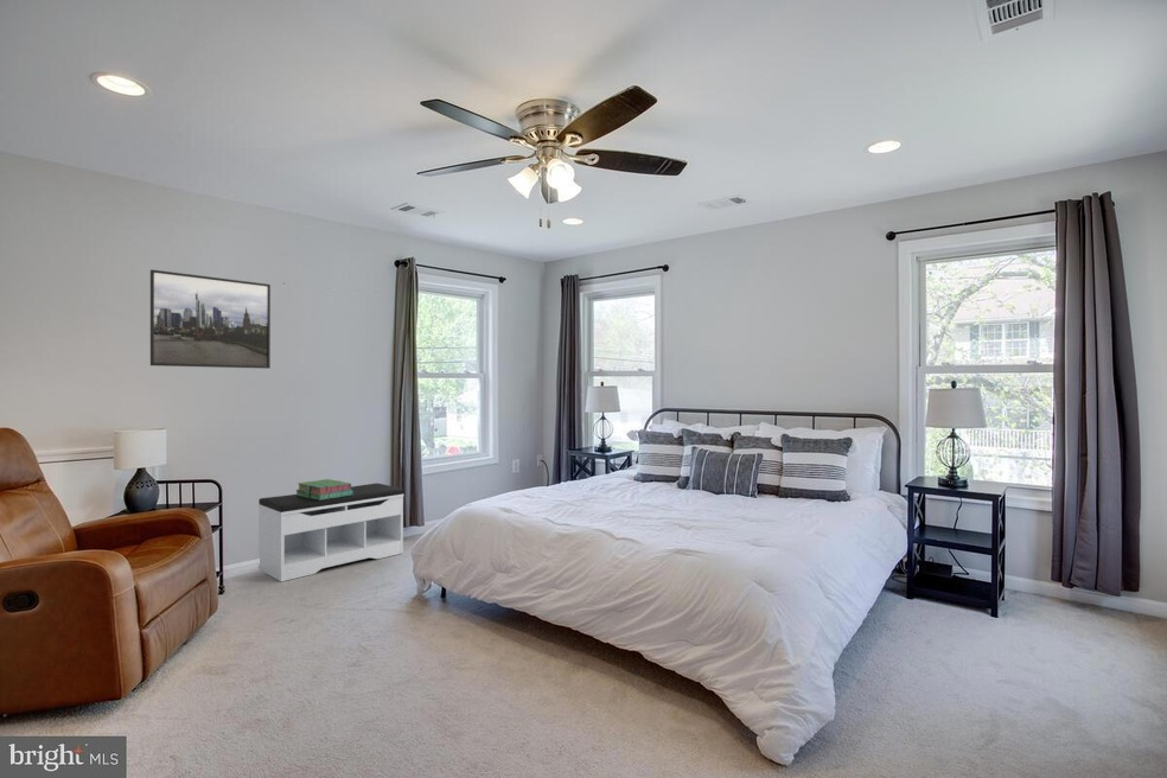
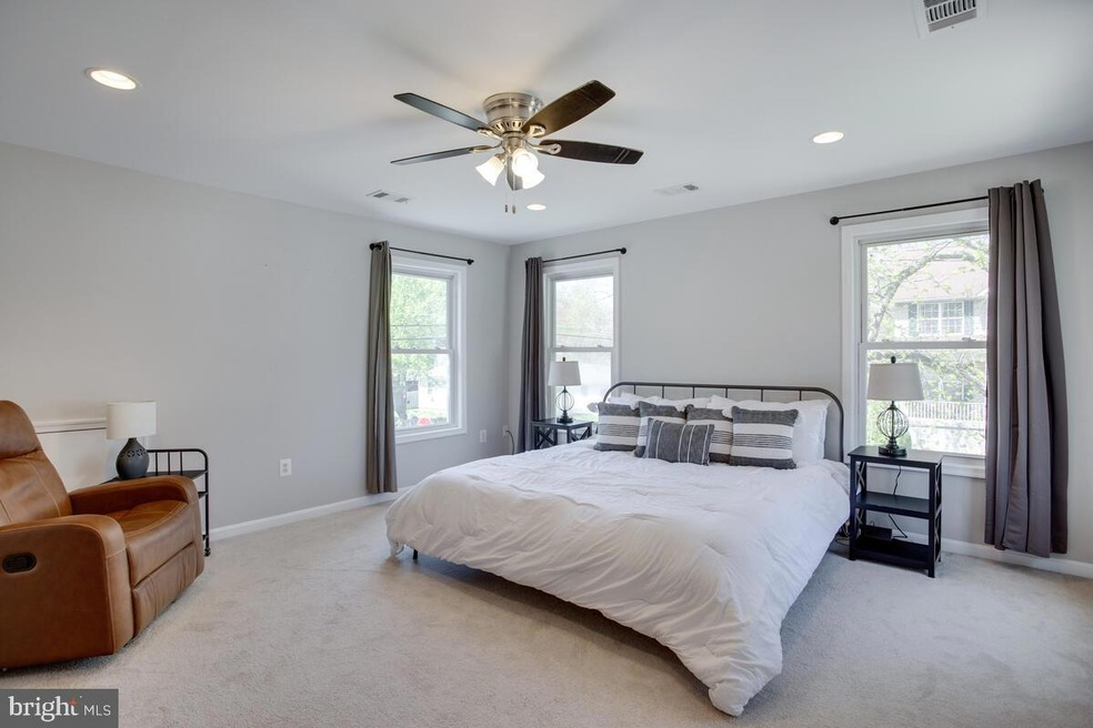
- bench [257,482,404,582]
- stack of books [294,478,353,500]
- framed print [149,268,272,370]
